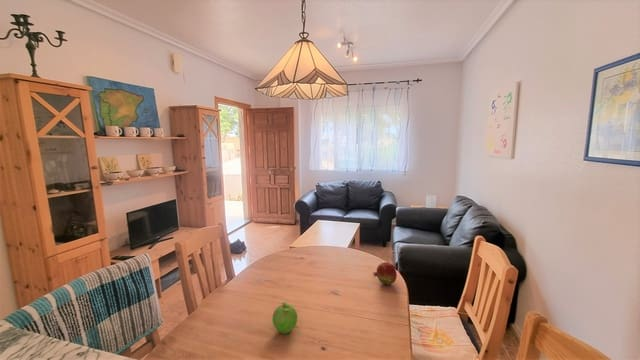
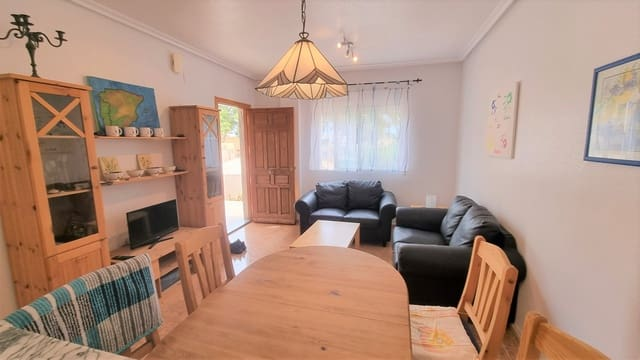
- fruit [271,301,299,335]
- fruit [372,261,398,285]
